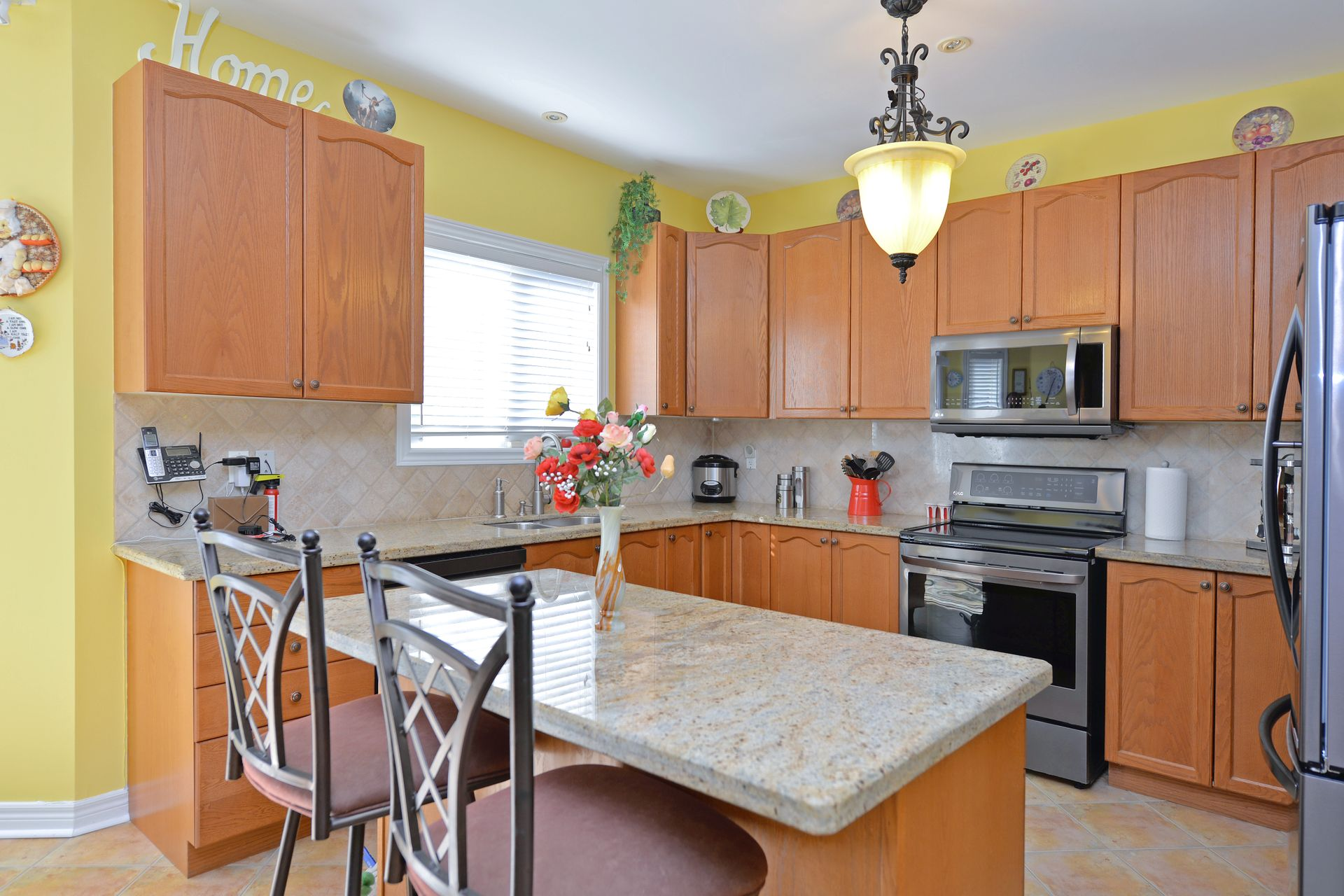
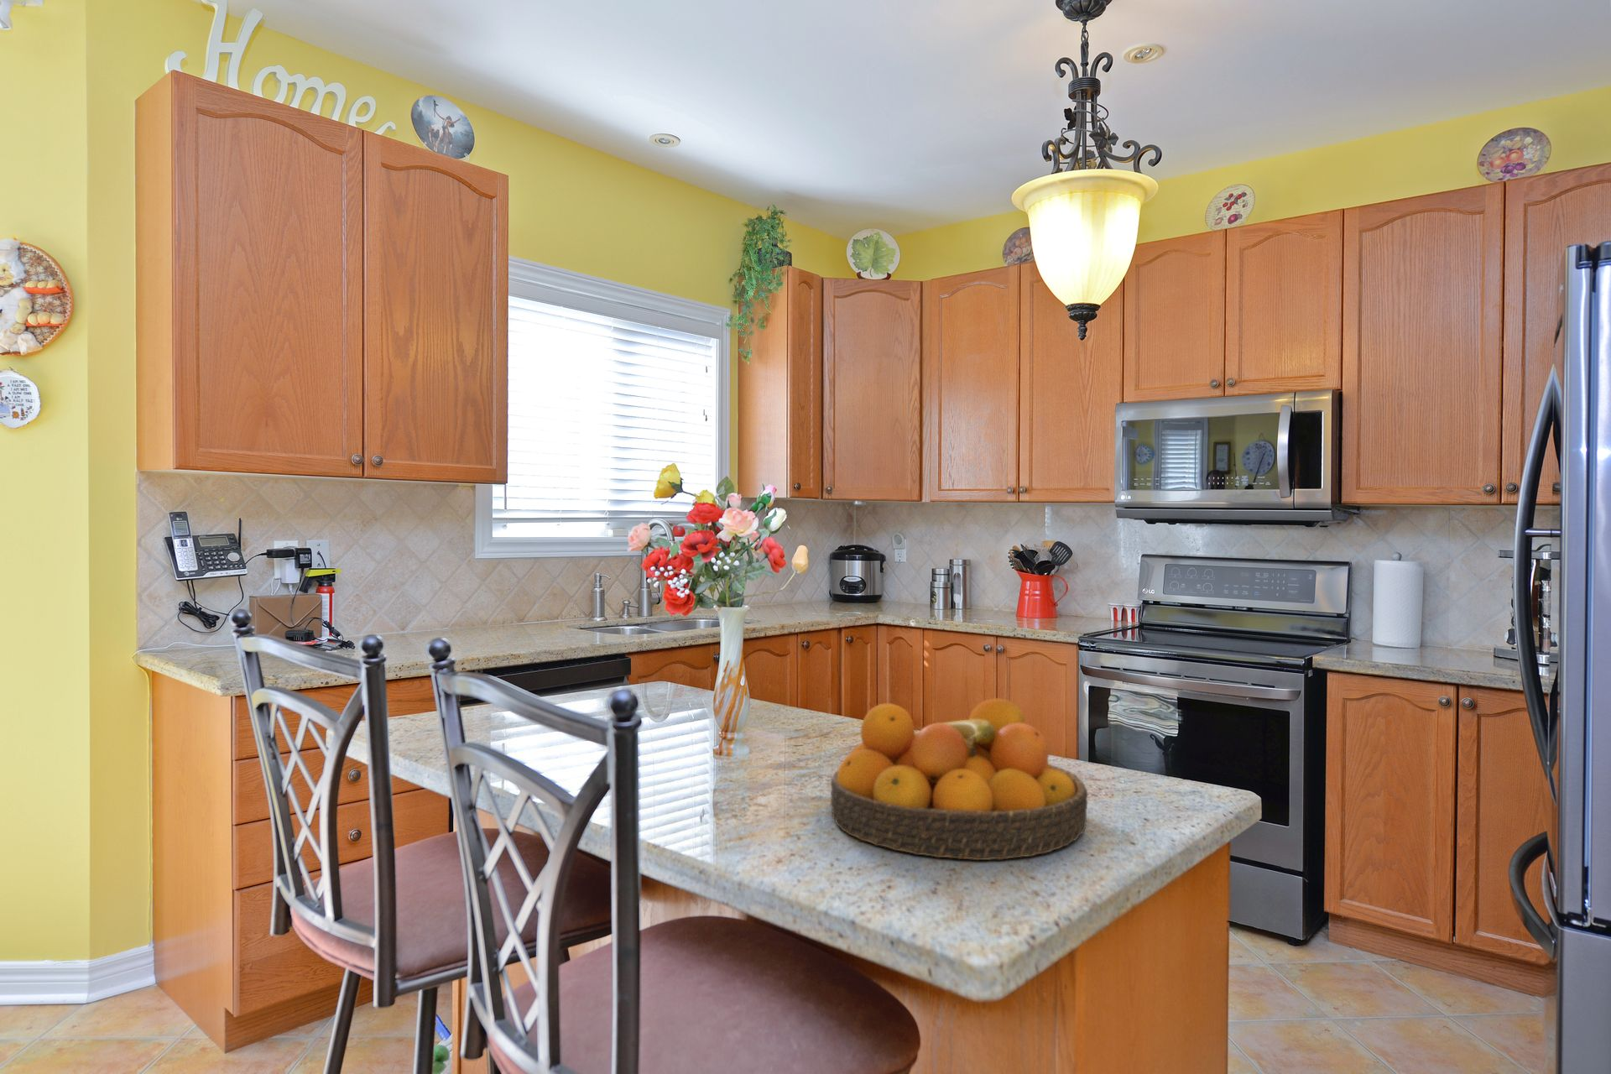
+ fruit bowl [829,698,1088,861]
